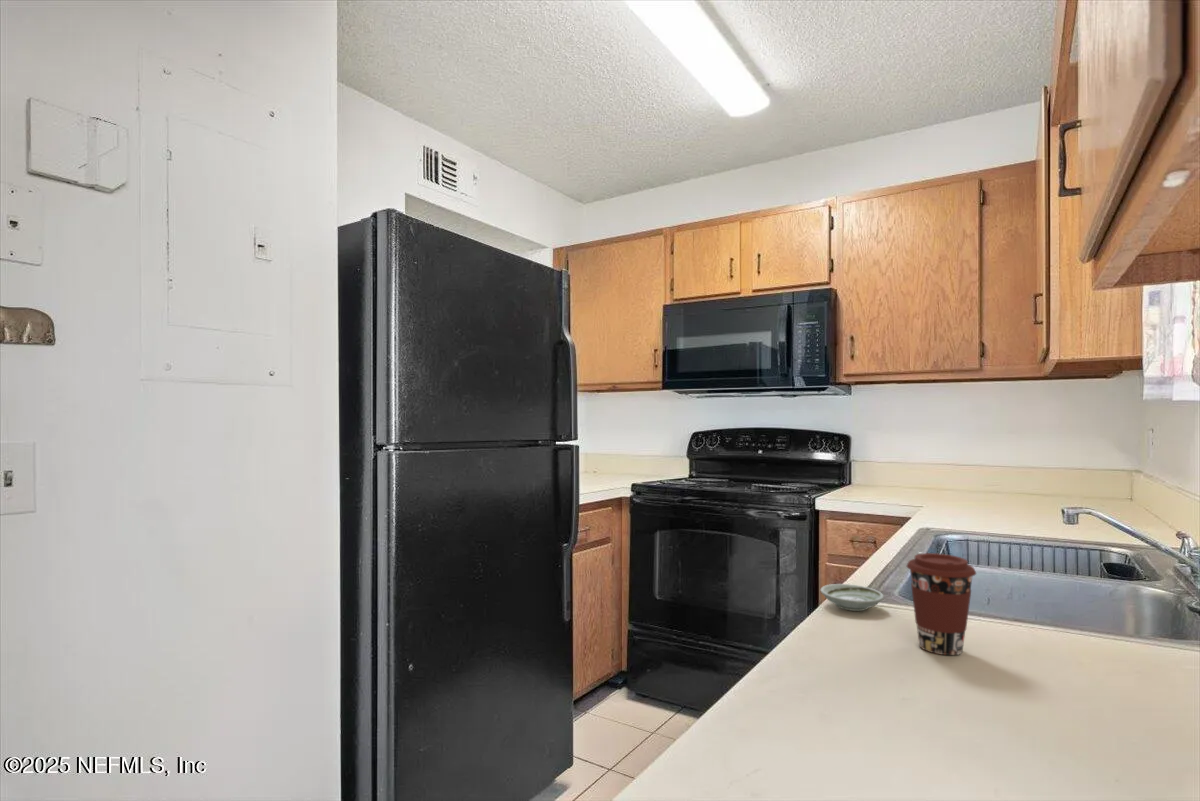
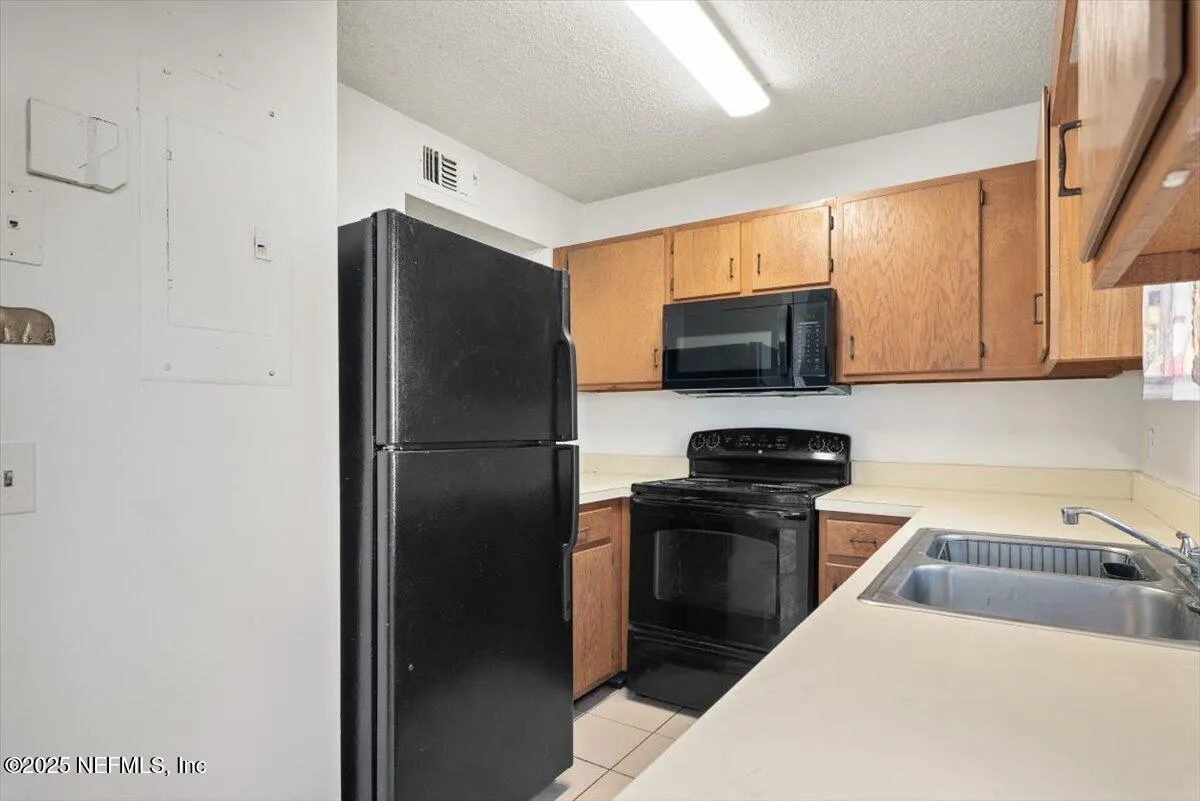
- saucer [819,583,885,612]
- coffee cup [906,552,977,656]
